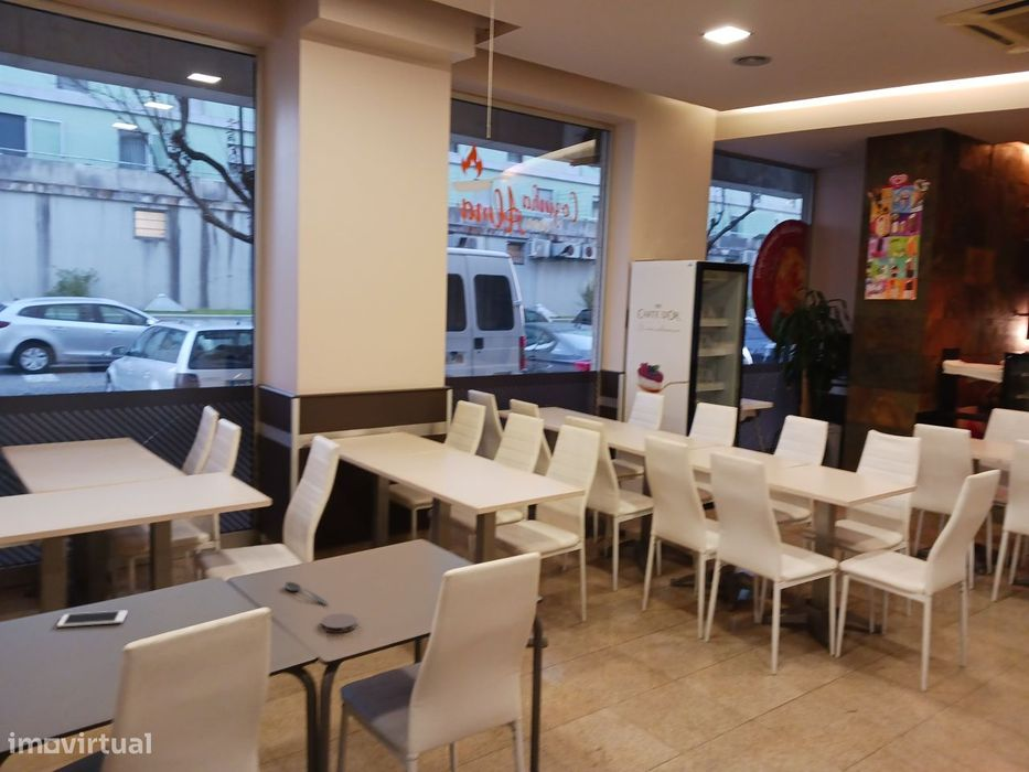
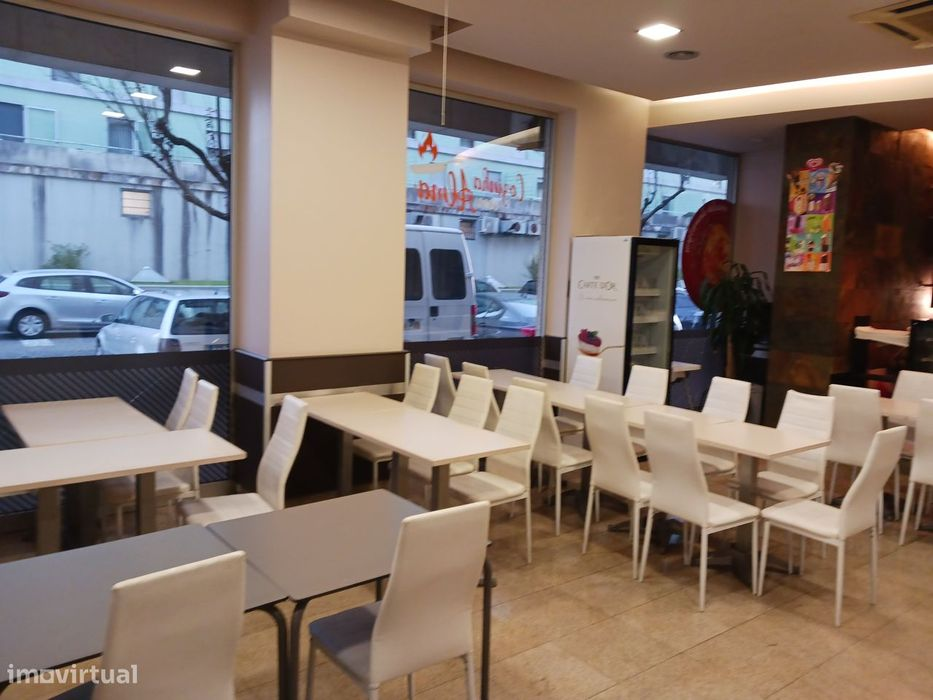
- soupspoon [283,581,329,605]
- coaster [320,612,358,634]
- cell phone [56,609,129,629]
